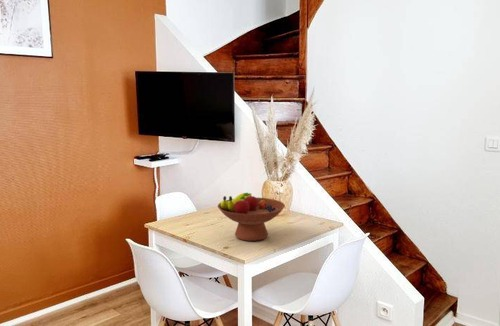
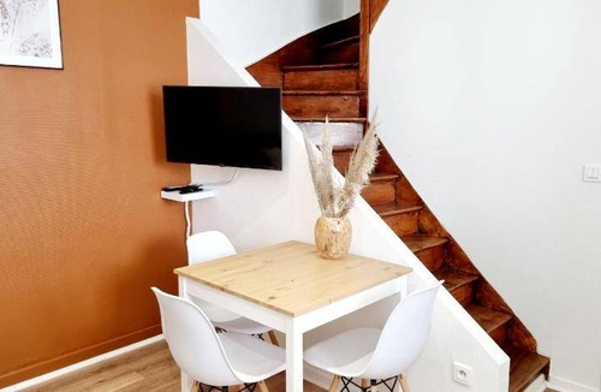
- fruit bowl [217,192,286,242]
